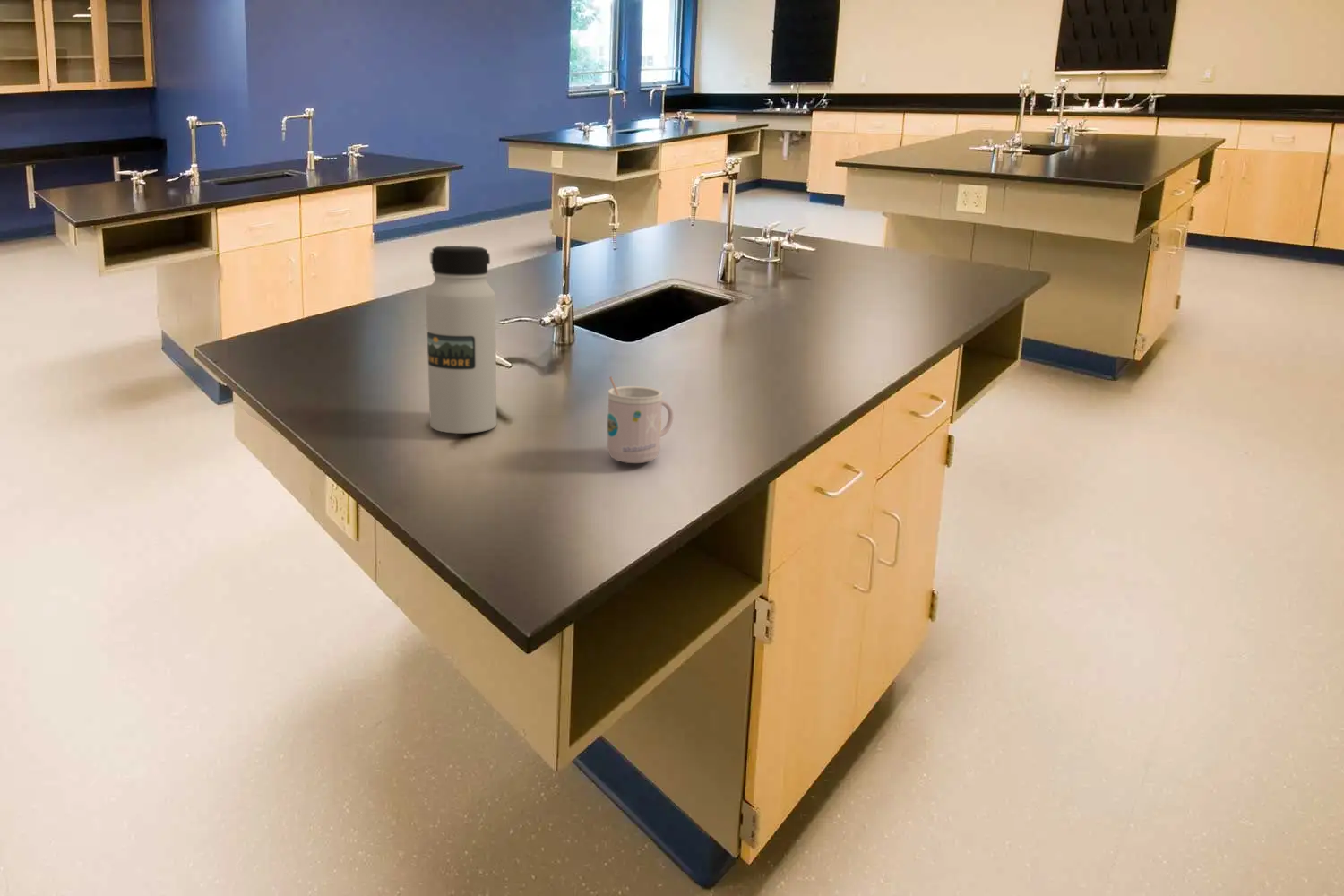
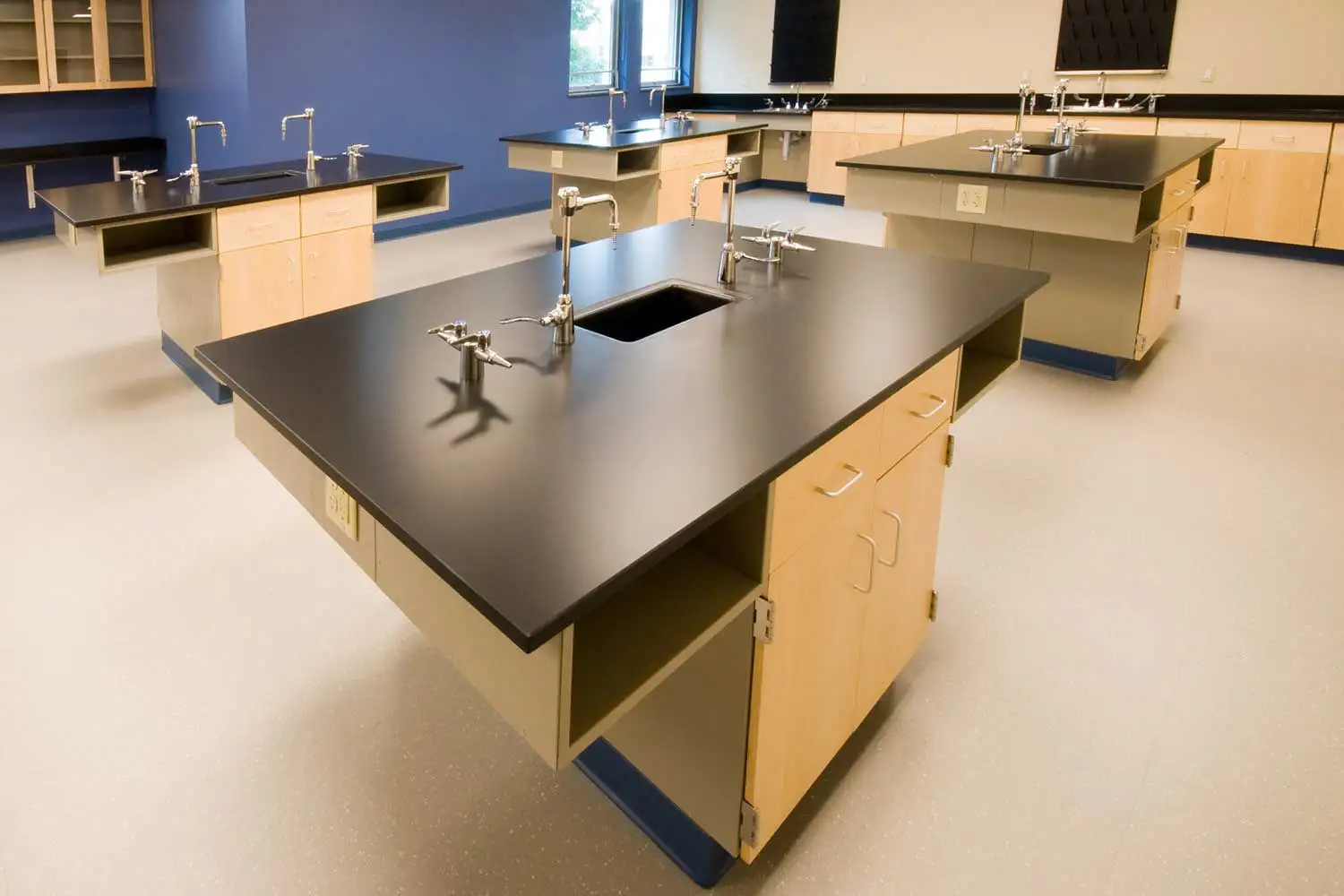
- water bottle [425,245,497,435]
- mug [607,375,674,464]
